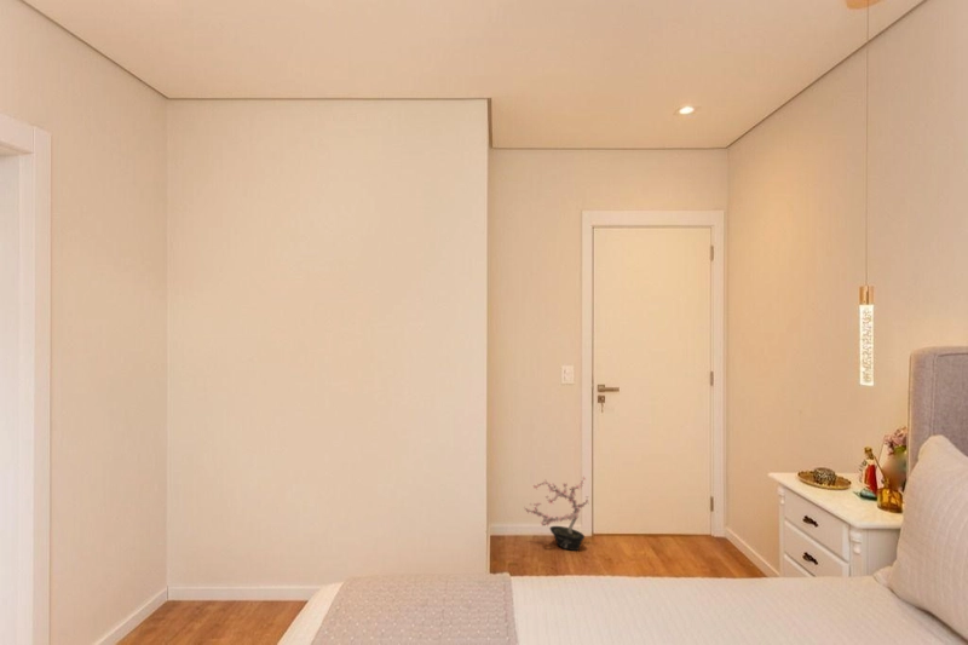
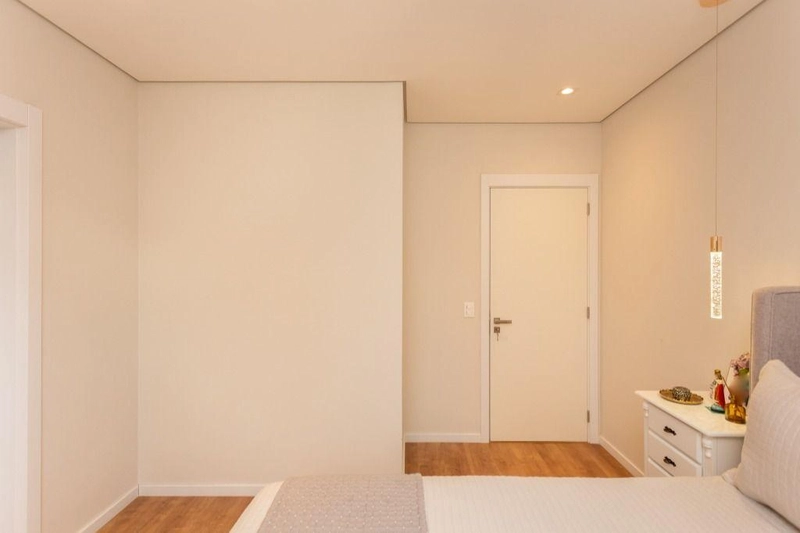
- potted plant [522,474,590,552]
